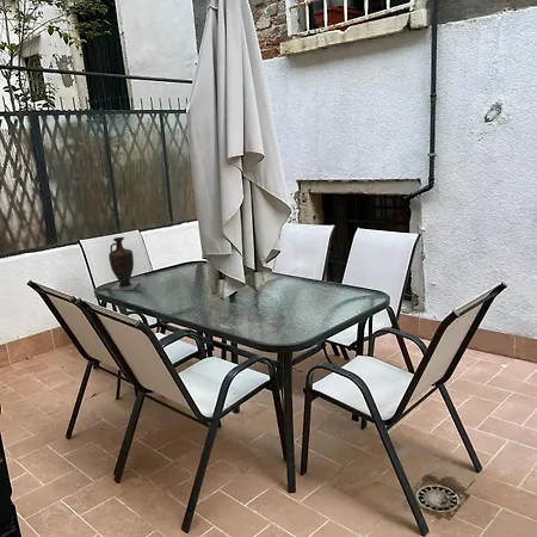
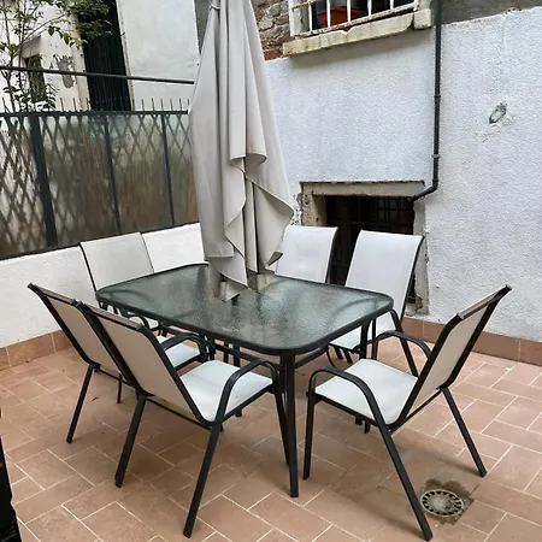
- vase [107,236,142,291]
